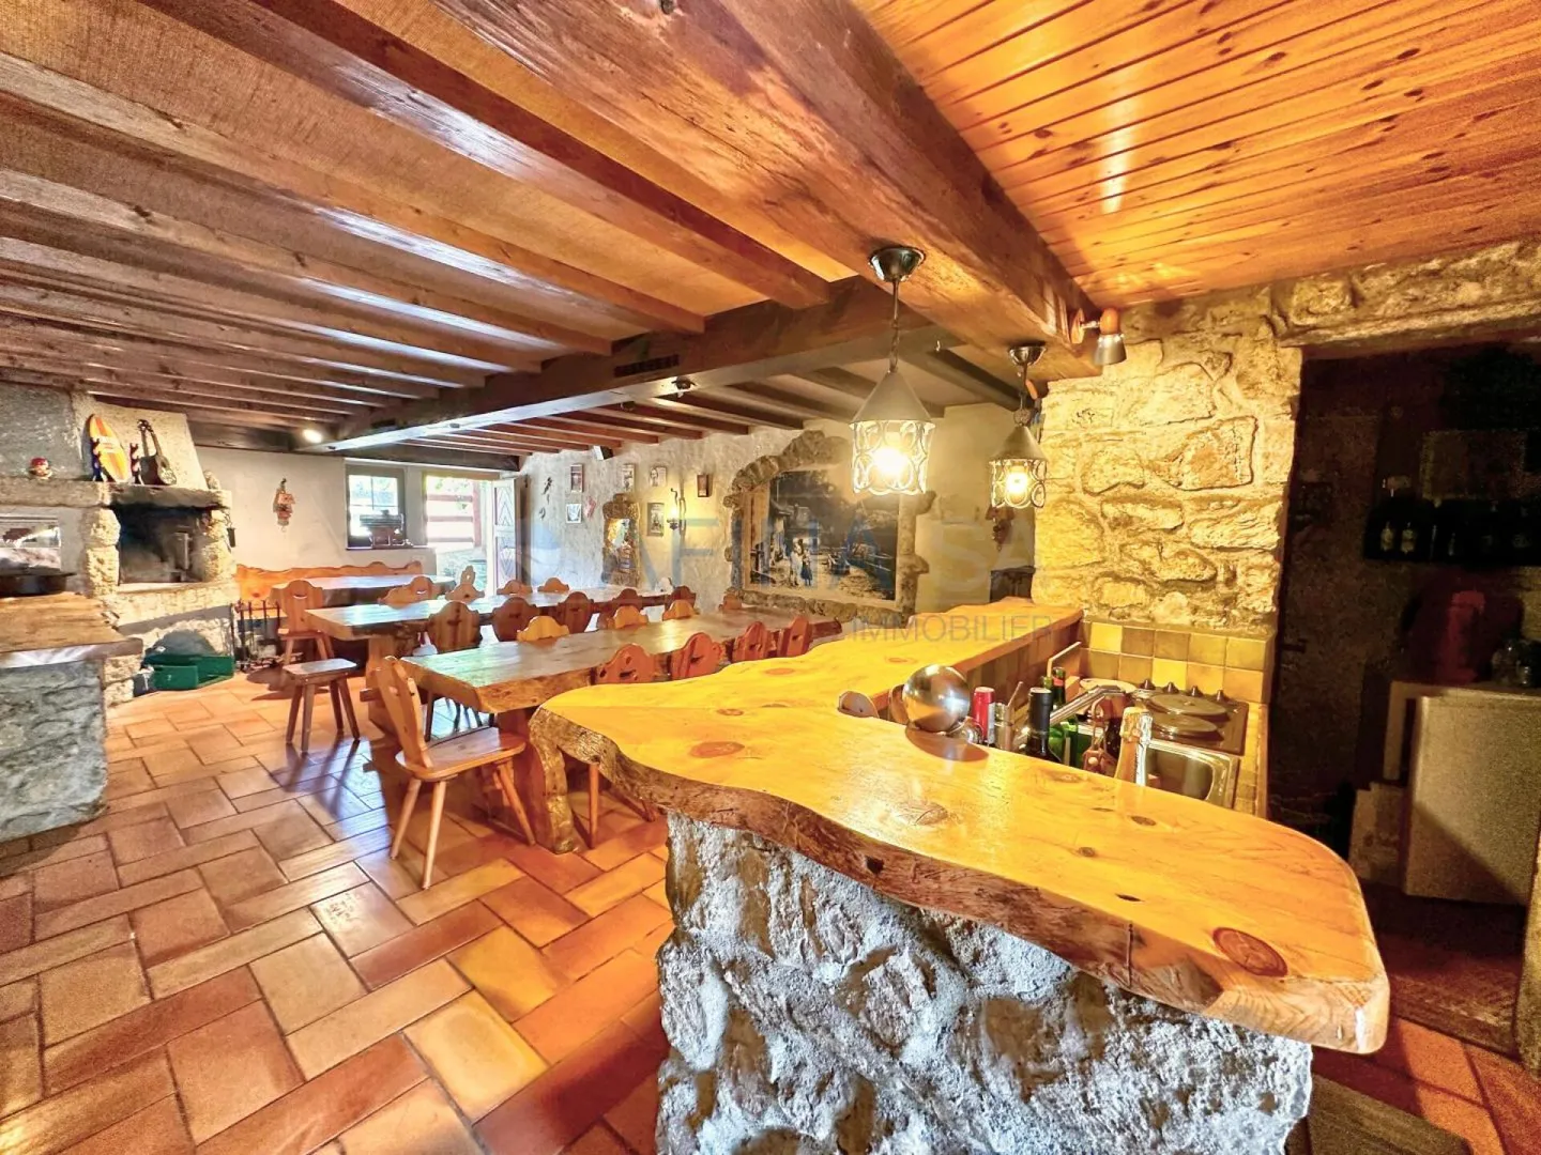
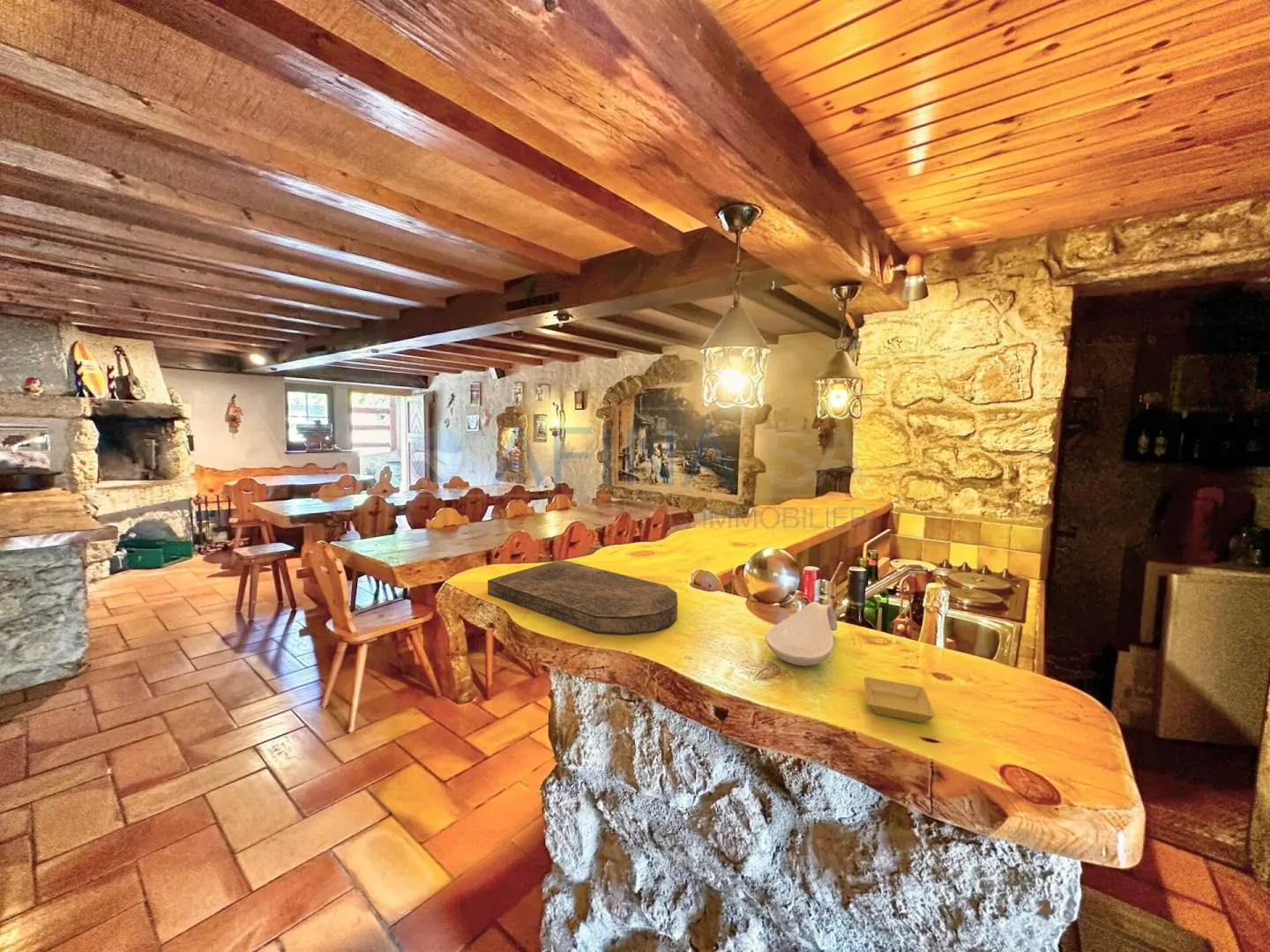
+ saucer [863,676,936,724]
+ cutting board [487,559,678,636]
+ spoon rest [765,601,838,666]
